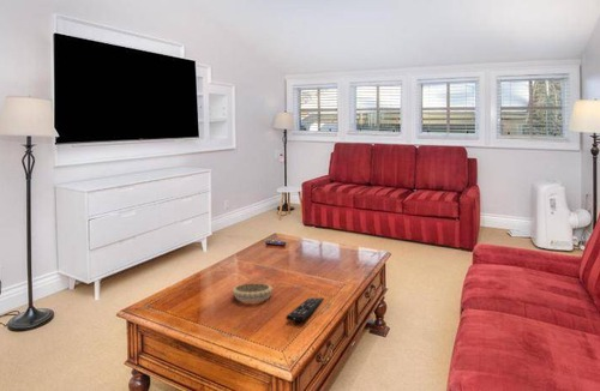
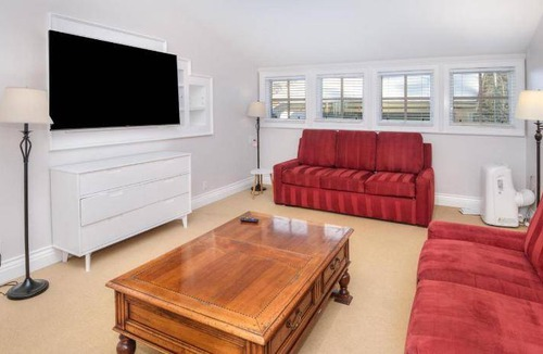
- remote control [286,296,325,323]
- decorative bowl [230,282,274,303]
